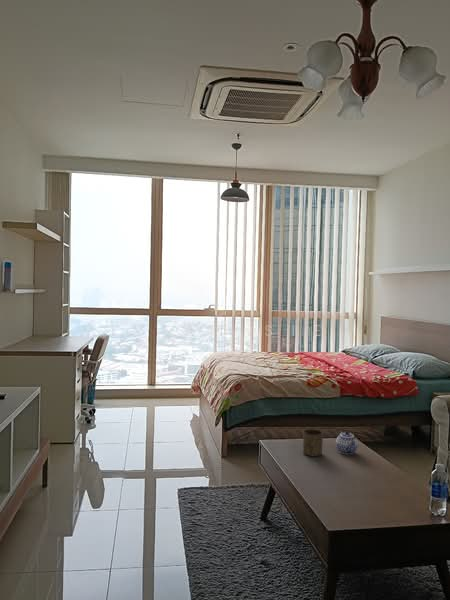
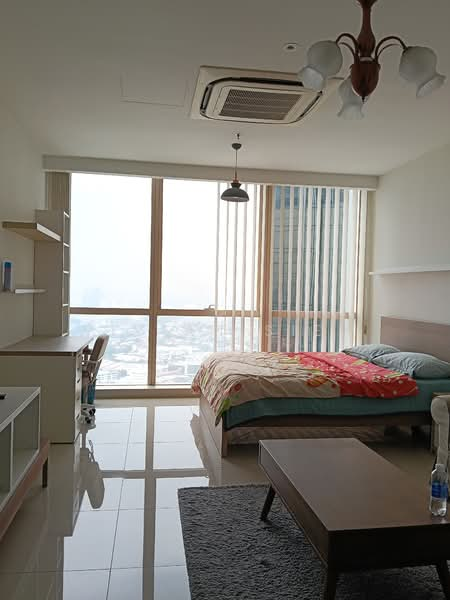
- teapot [335,430,359,455]
- cup [302,428,324,458]
